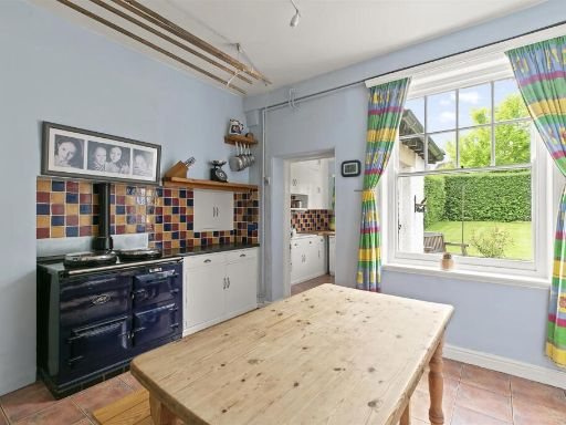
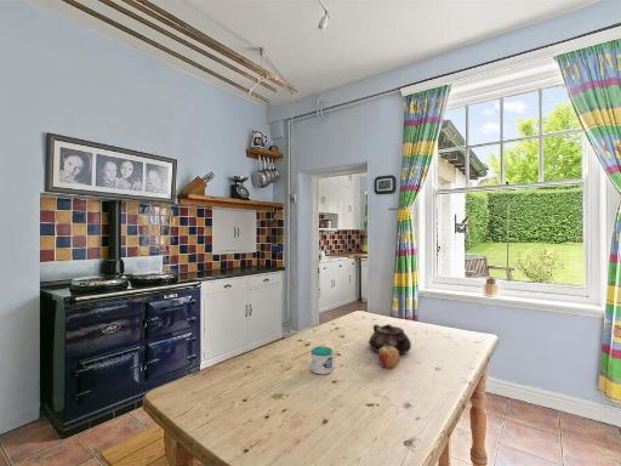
+ teapot [368,323,412,356]
+ fruit [377,345,400,369]
+ mug [307,346,335,376]
